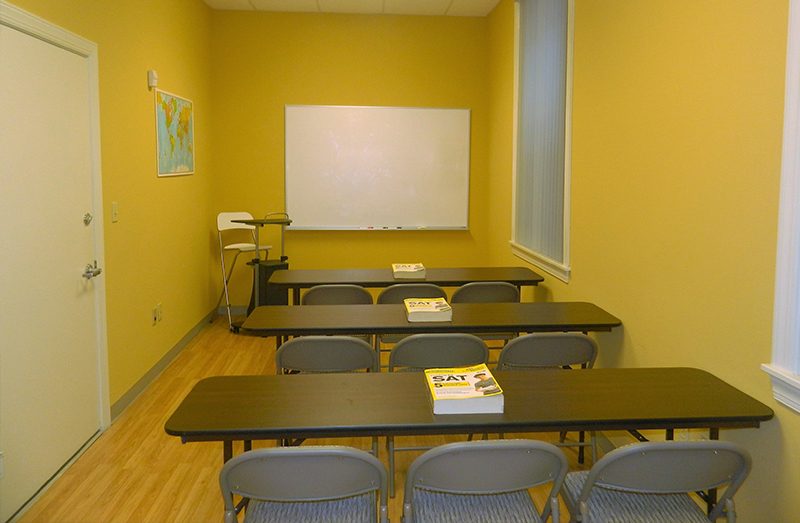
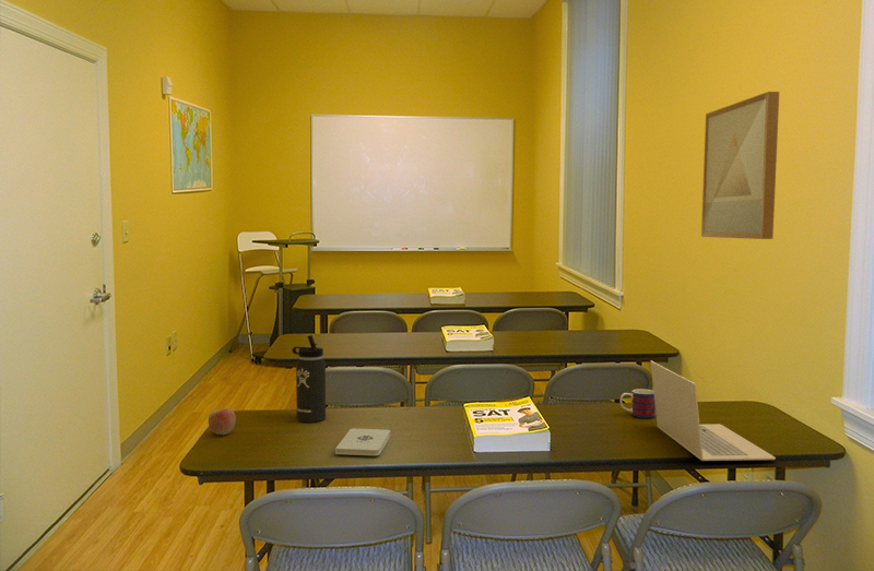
+ thermos bottle [292,334,327,424]
+ apple [208,407,237,436]
+ laptop [649,360,777,462]
+ mug [619,388,657,419]
+ wall art [700,91,780,240]
+ notepad [334,427,391,456]
